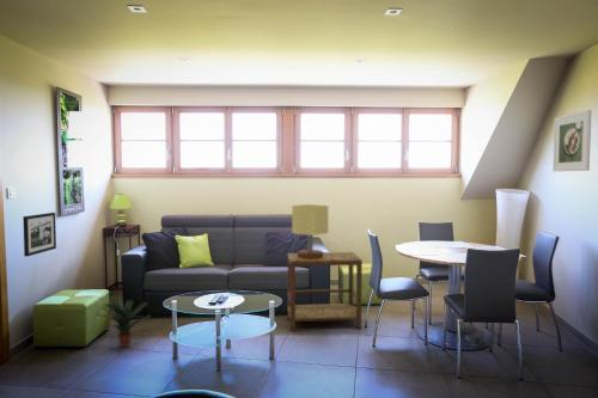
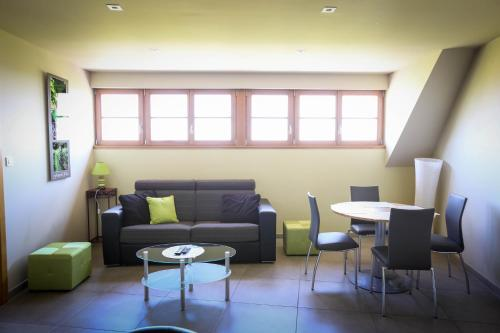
- side table [287,251,364,332]
- table lamp [291,203,330,259]
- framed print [551,109,593,172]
- picture frame [22,212,57,258]
- potted plant [96,295,152,349]
